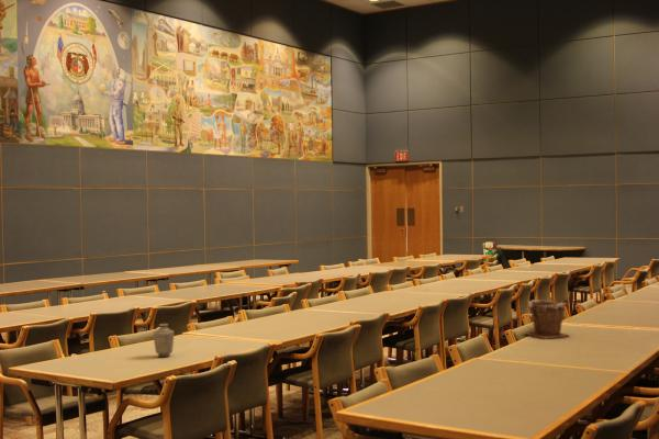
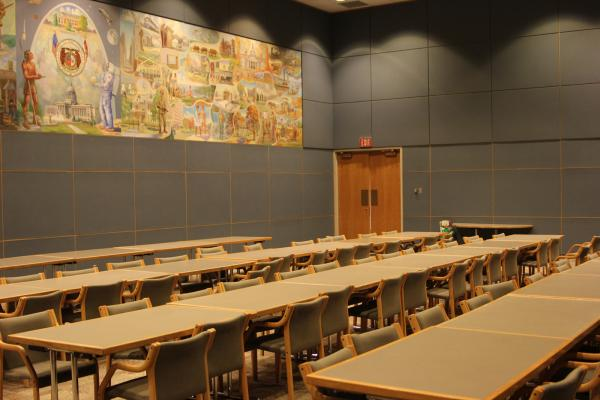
- plant pot [523,299,570,339]
- vase [153,323,176,358]
